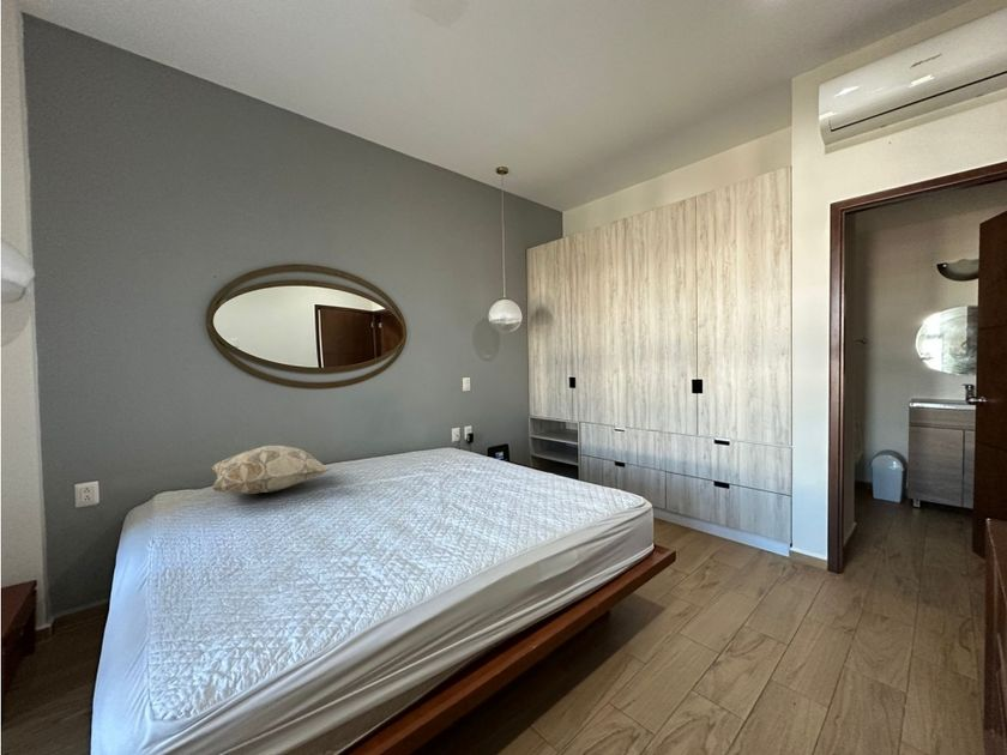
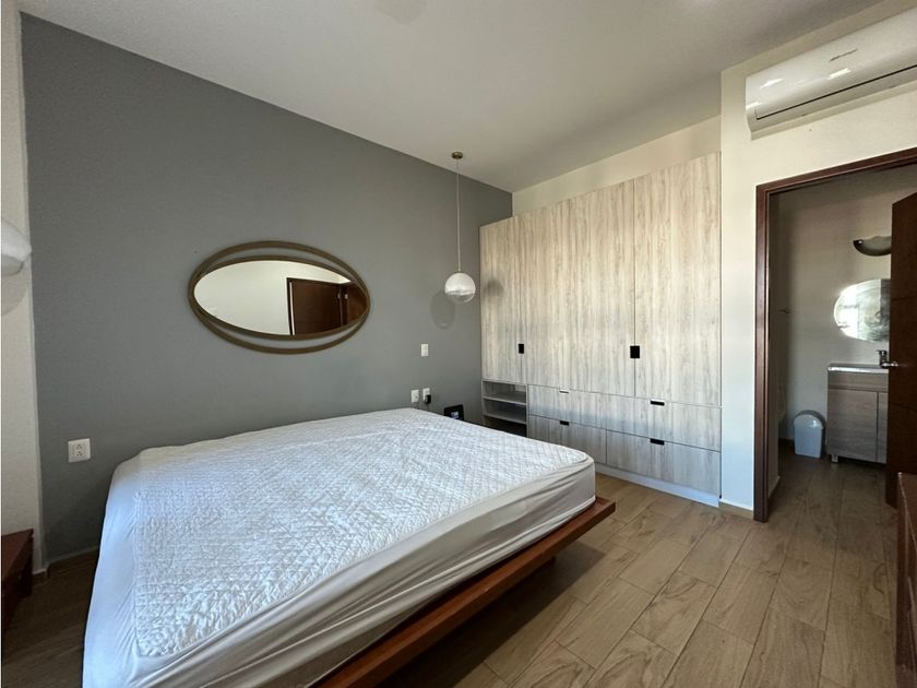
- decorative pillow [210,445,331,495]
